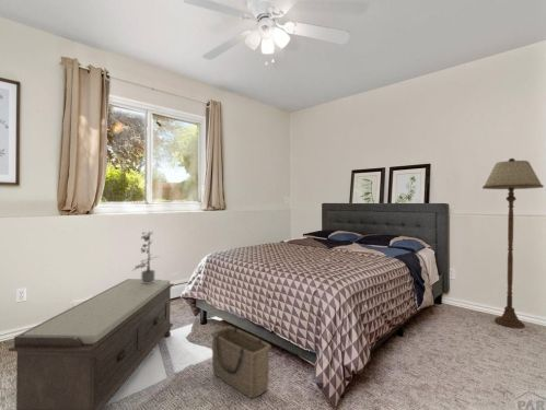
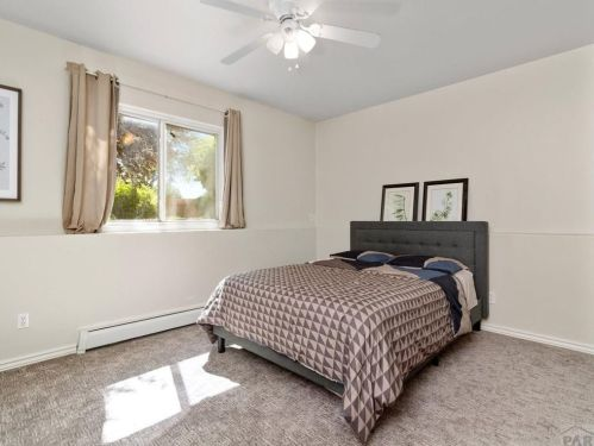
- bench [8,278,175,410]
- basket [210,325,272,399]
- potted plant [132,231,161,283]
- floor lamp [481,157,545,329]
